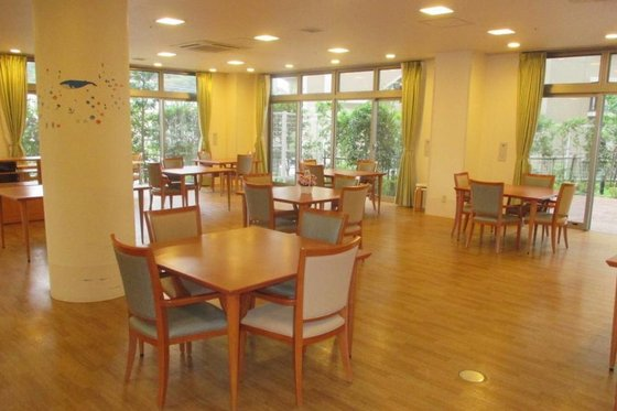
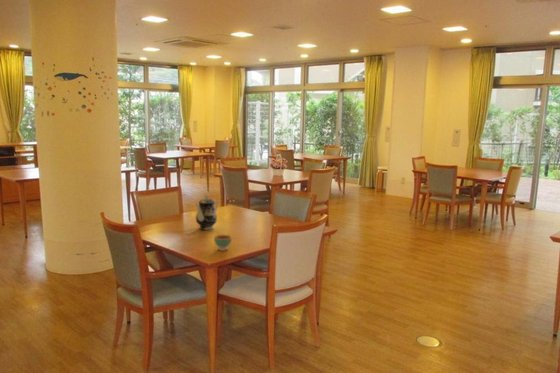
+ teapot [195,193,219,231]
+ teacup [214,233,232,252]
